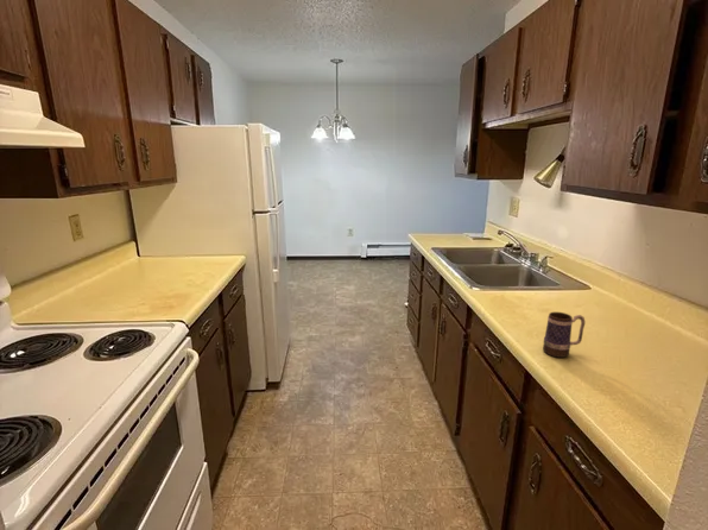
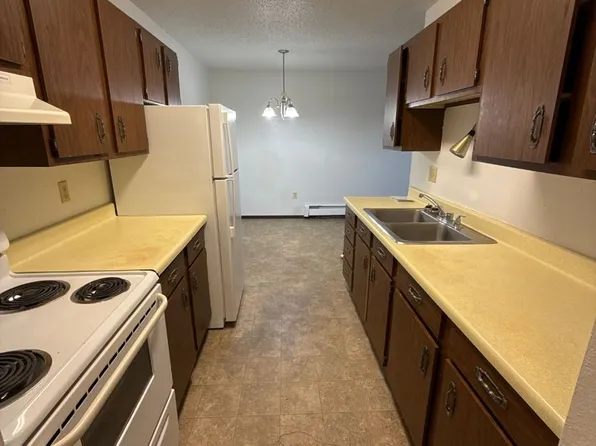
- mug [542,311,587,359]
